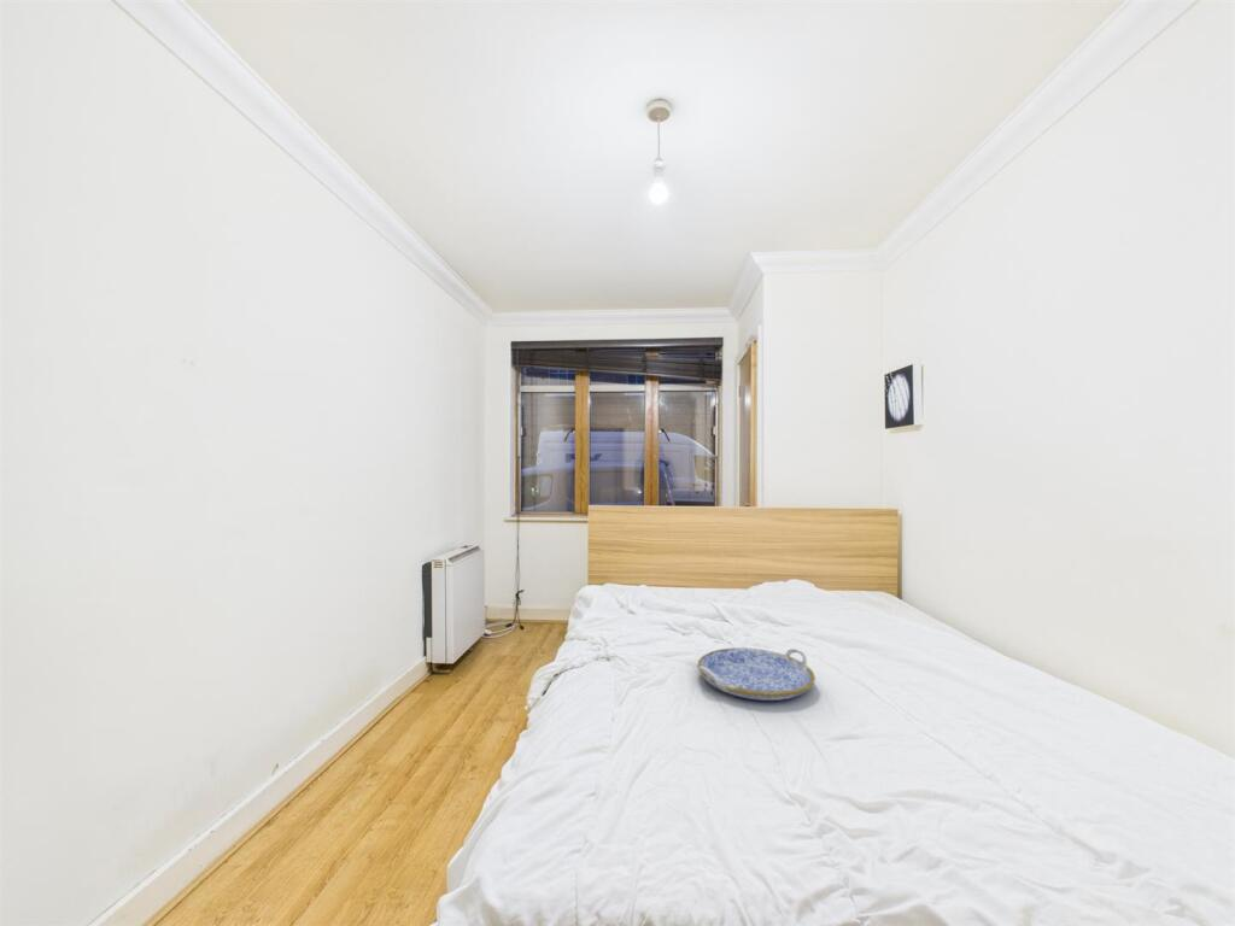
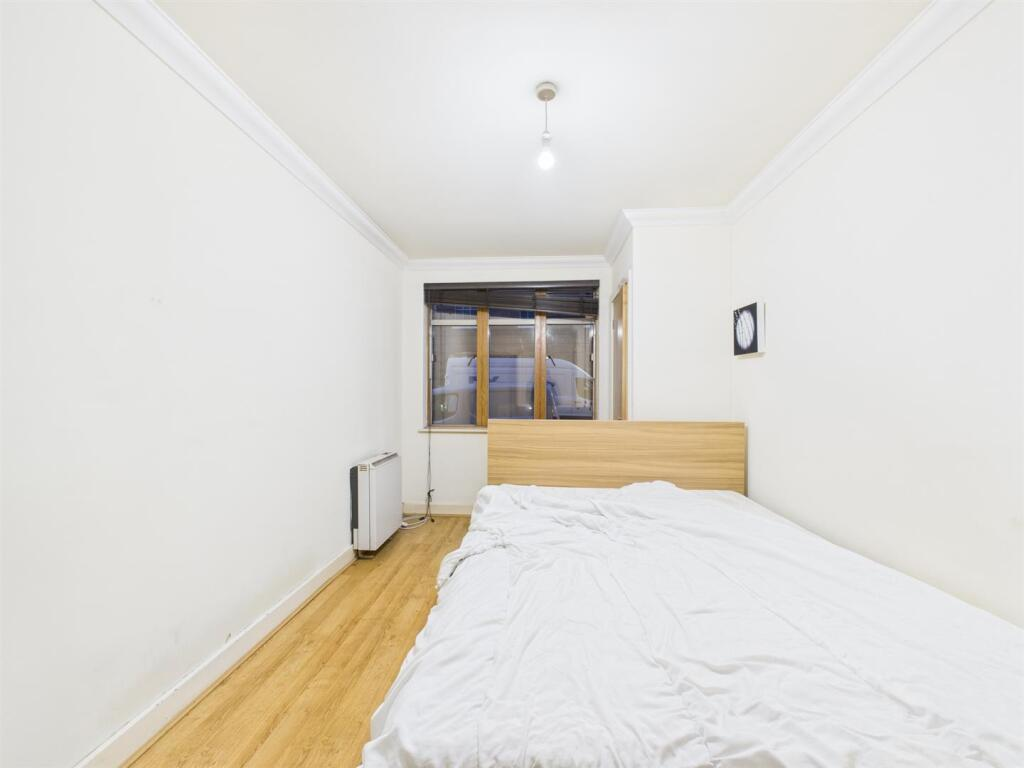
- serving tray [696,646,816,702]
